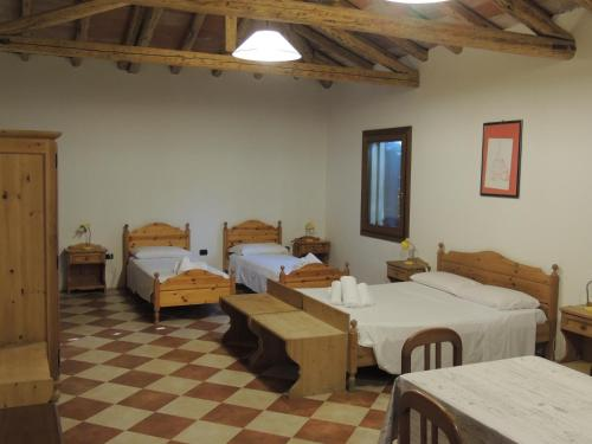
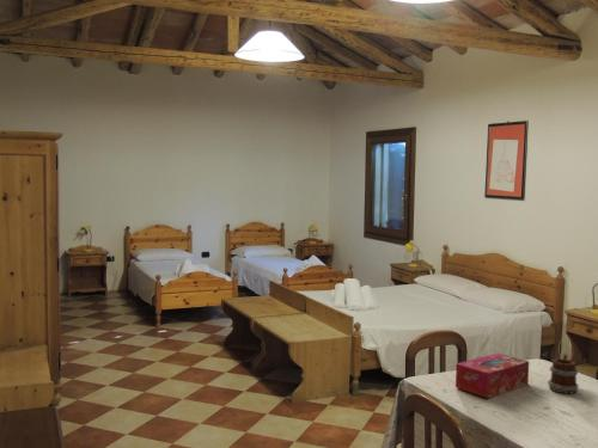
+ mug [547,352,580,395]
+ tissue box [454,352,530,399]
